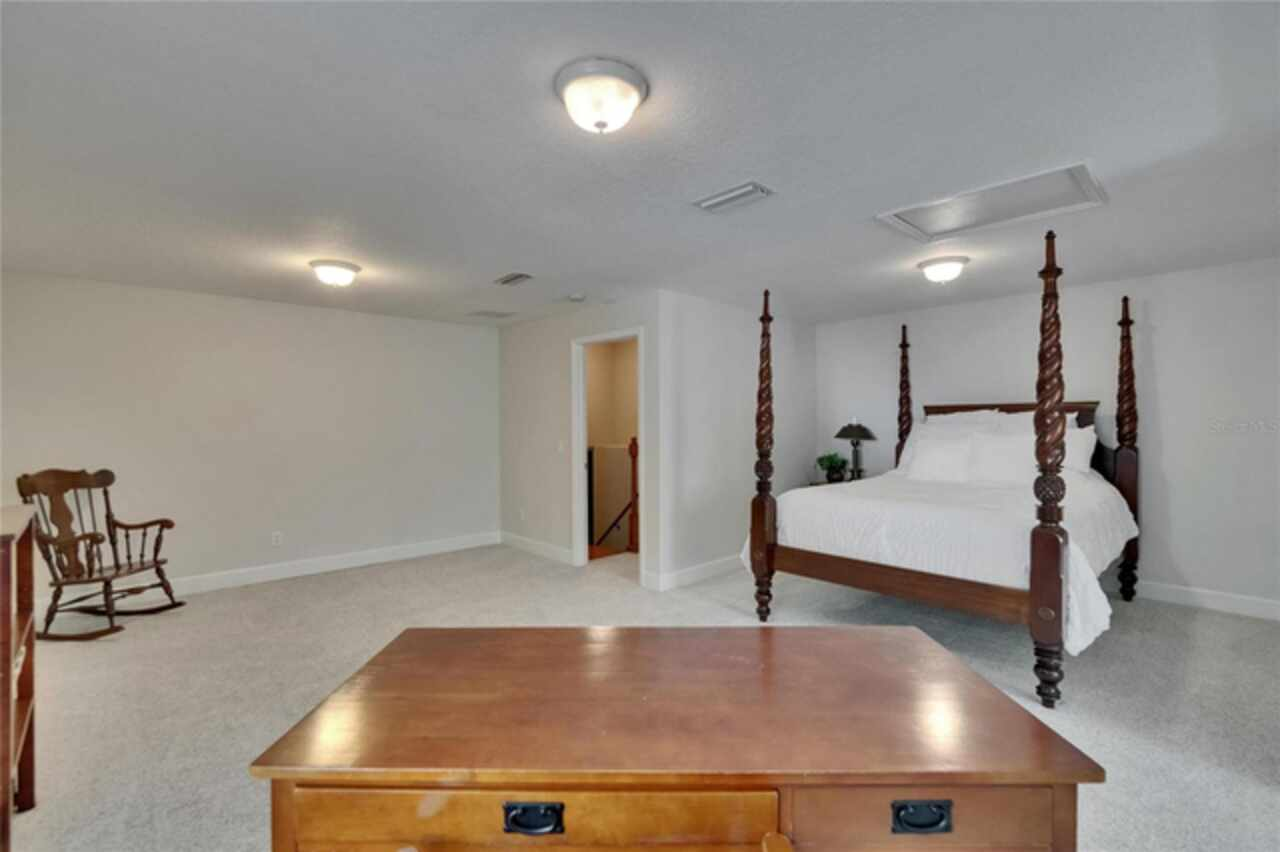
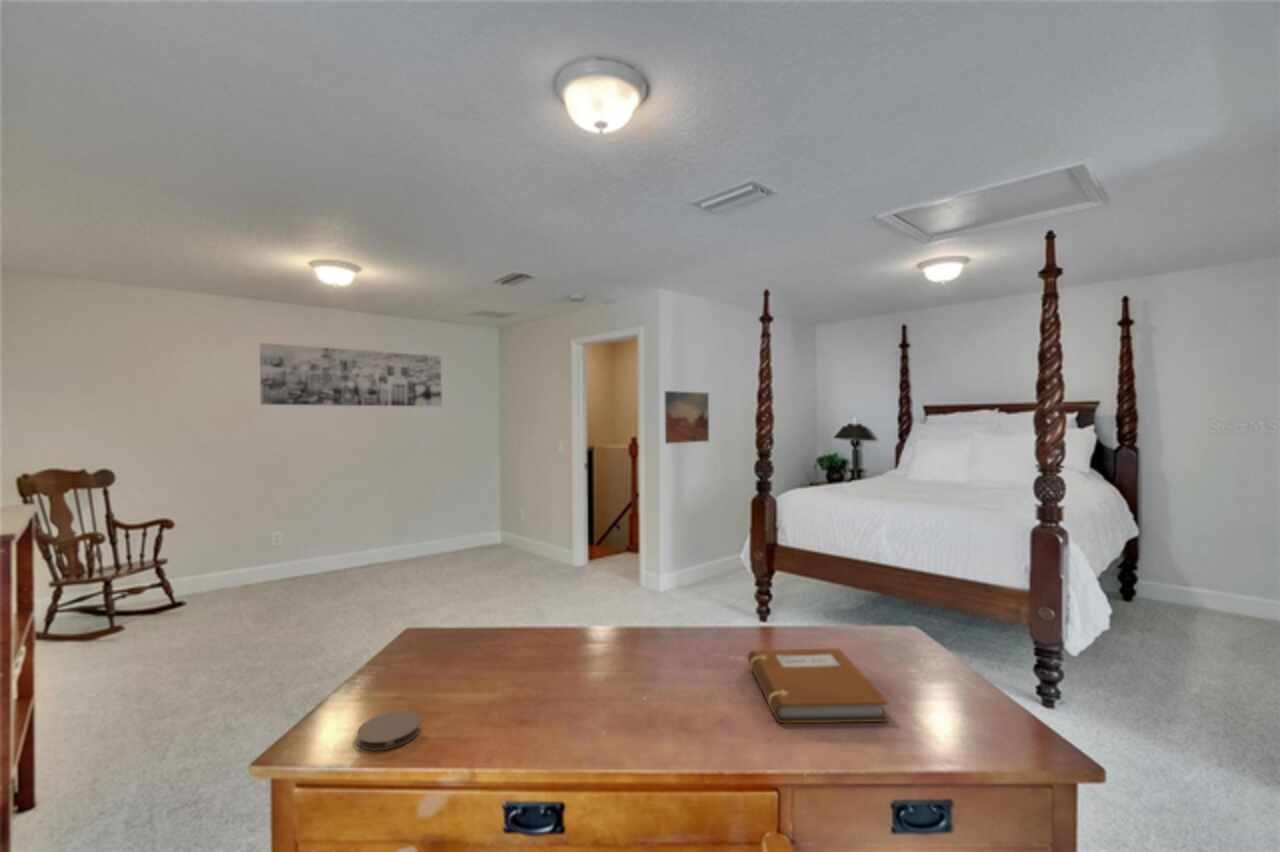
+ wall art [259,342,443,407]
+ notebook [747,648,890,724]
+ wall art [664,390,710,445]
+ coaster [356,710,422,752]
